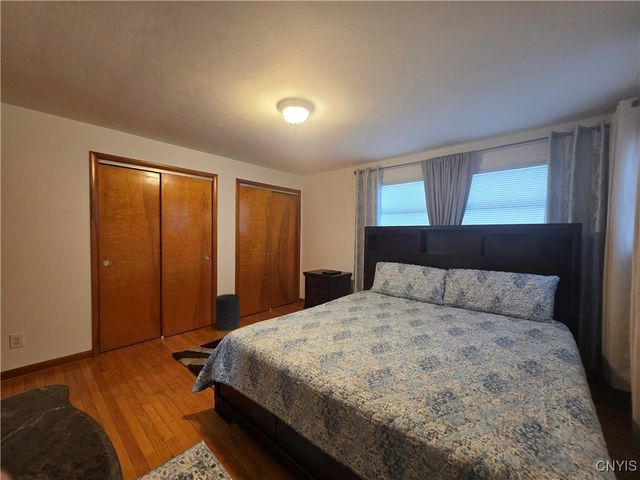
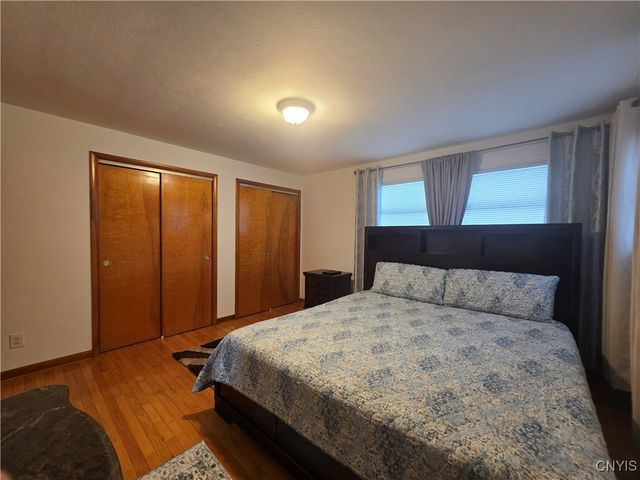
- trash can [215,293,241,332]
